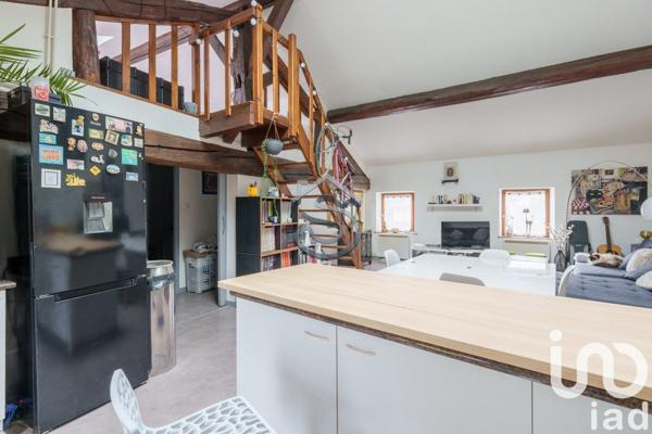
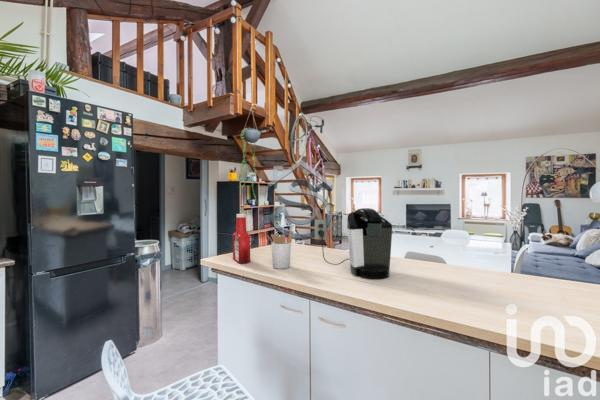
+ soap bottle [232,213,251,264]
+ utensil holder [266,230,294,270]
+ coffee maker [314,207,393,280]
